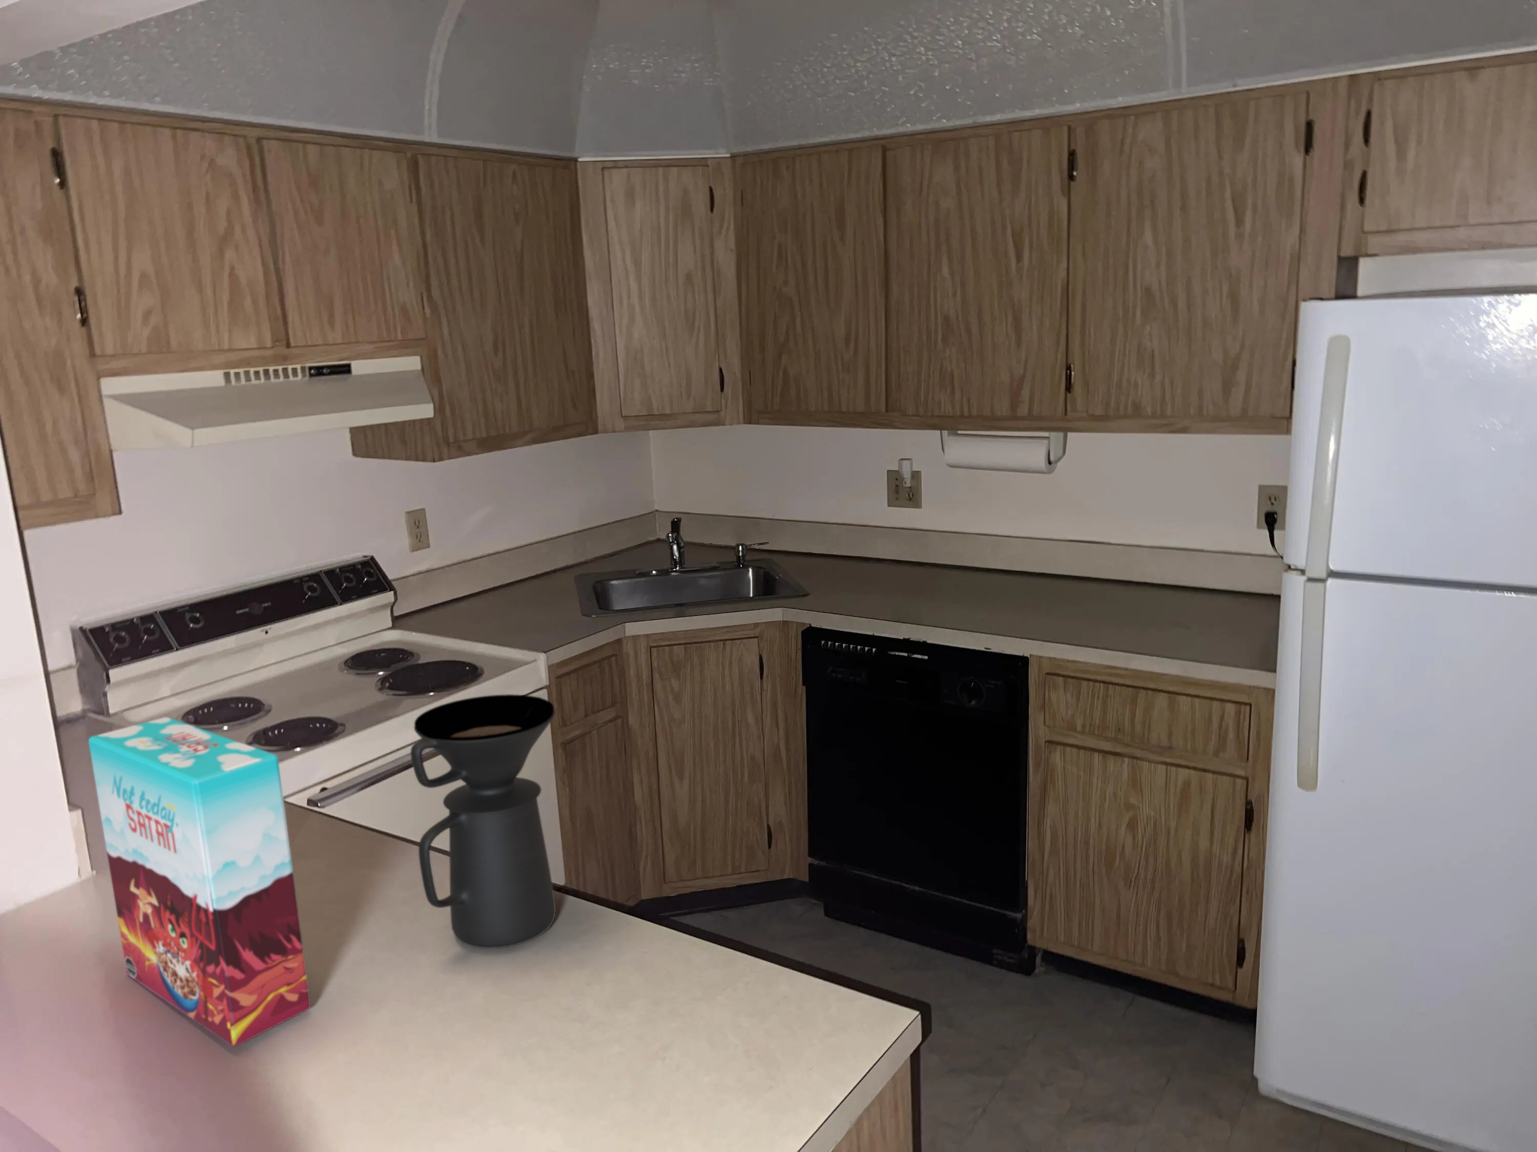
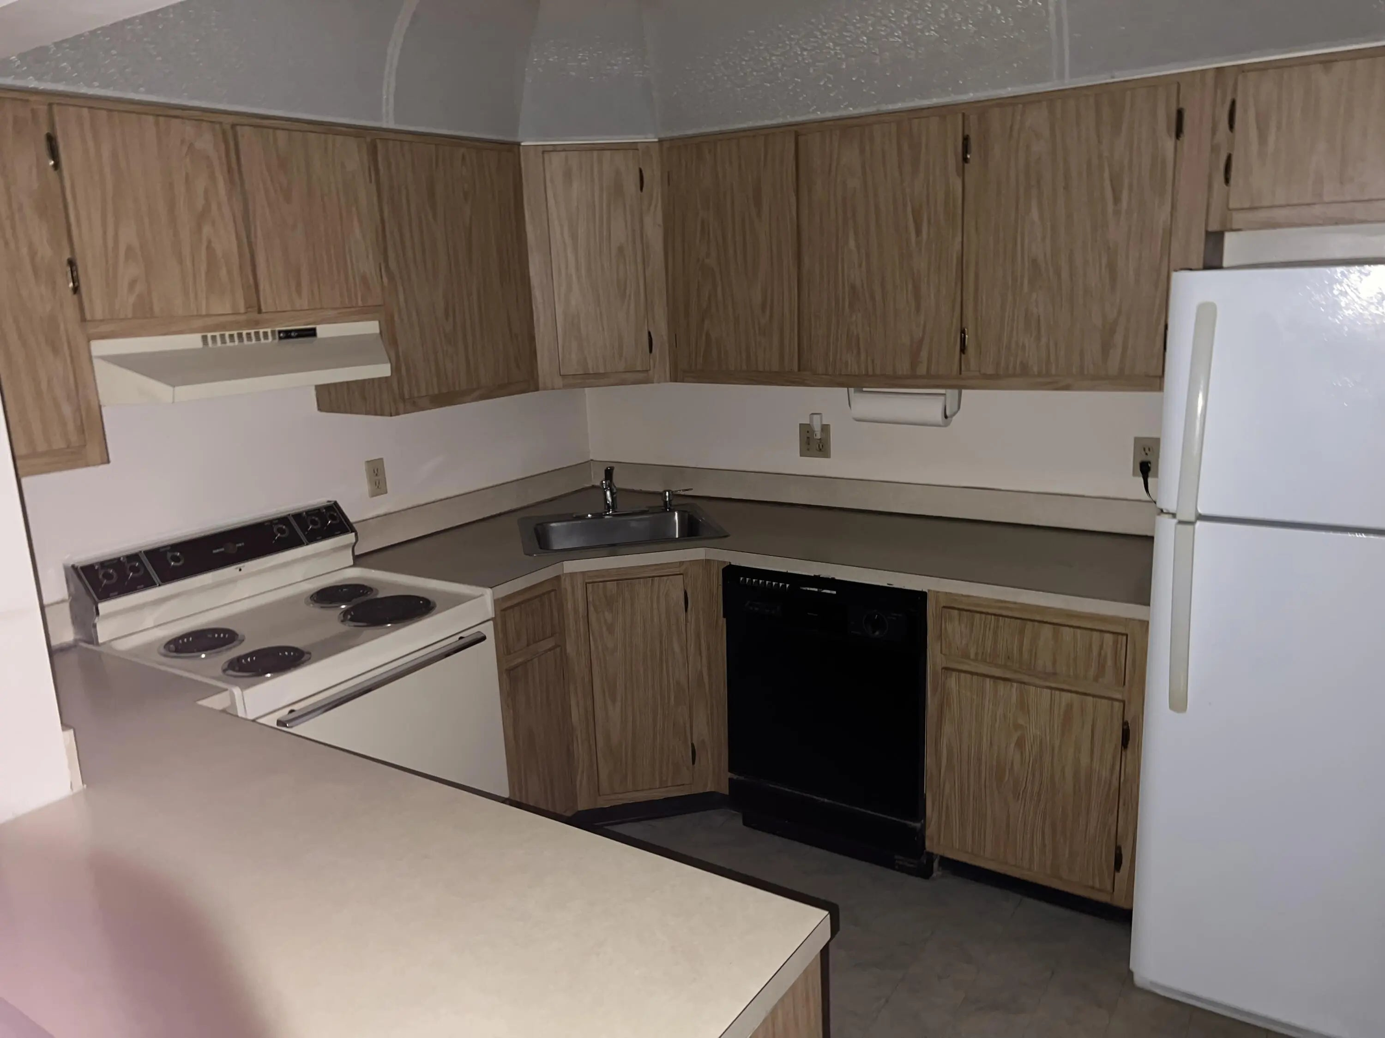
- coffee maker [410,693,557,949]
- cereal box [88,716,311,1047]
